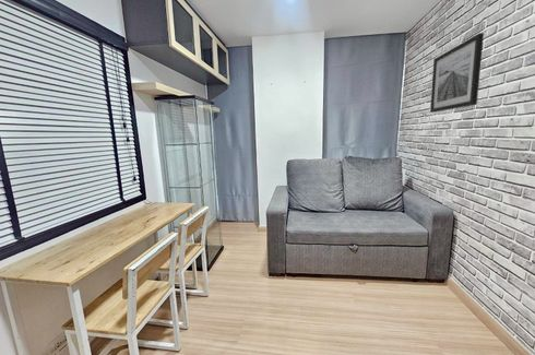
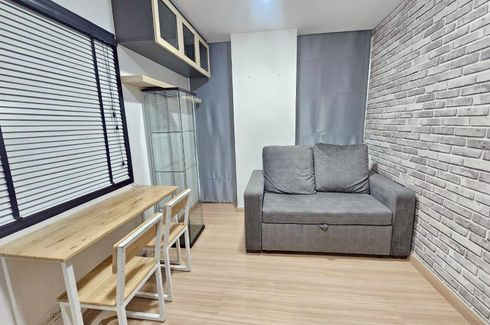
- wall art [429,32,485,114]
